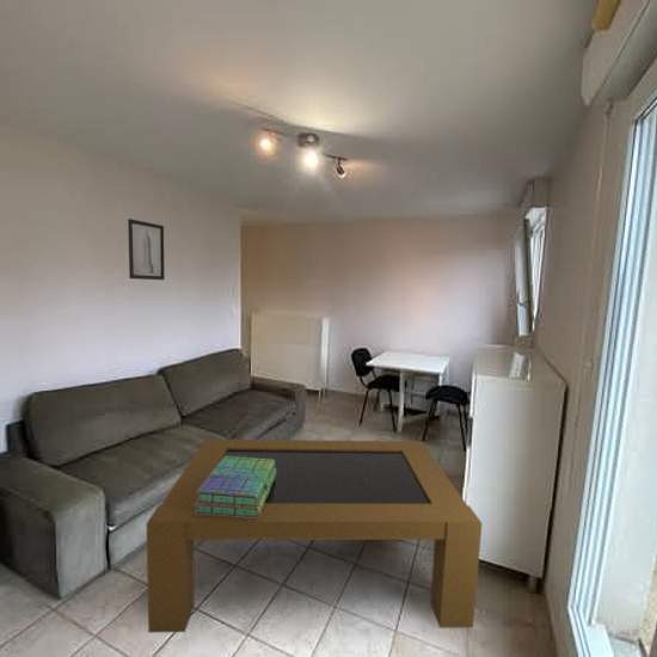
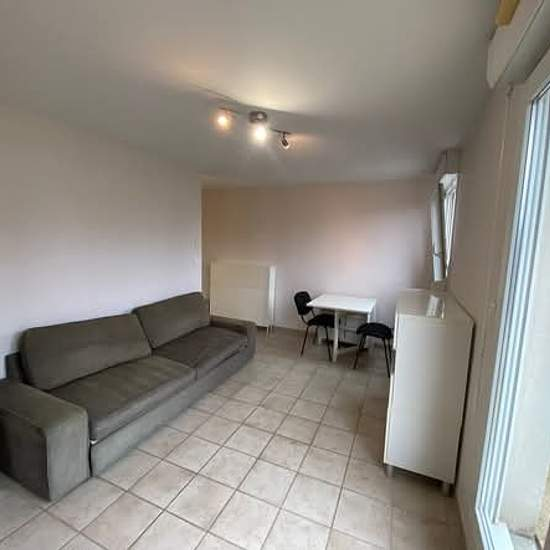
- wall art [127,217,166,281]
- coffee table [146,437,484,633]
- stack of books [195,456,276,517]
